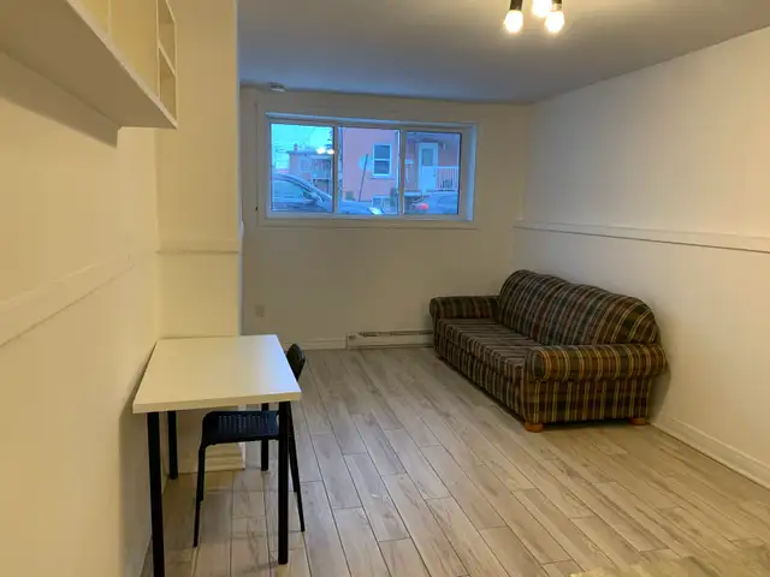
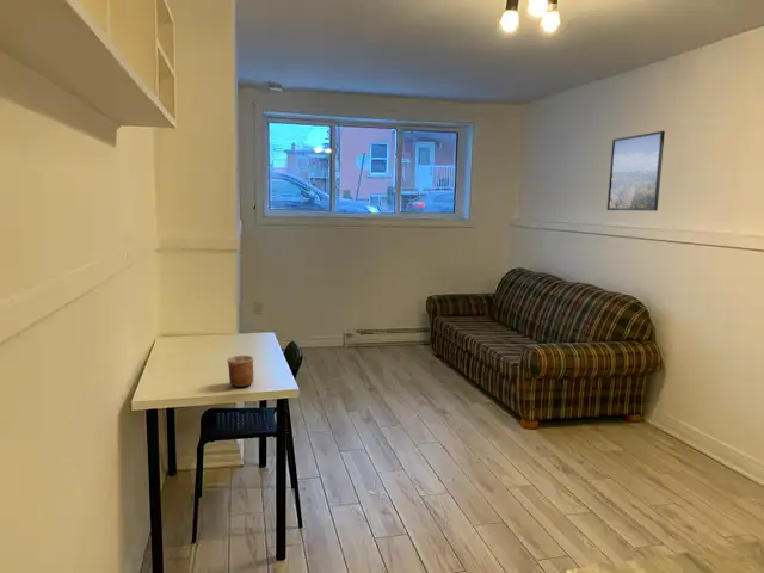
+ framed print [606,130,666,212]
+ cup [226,355,254,388]
